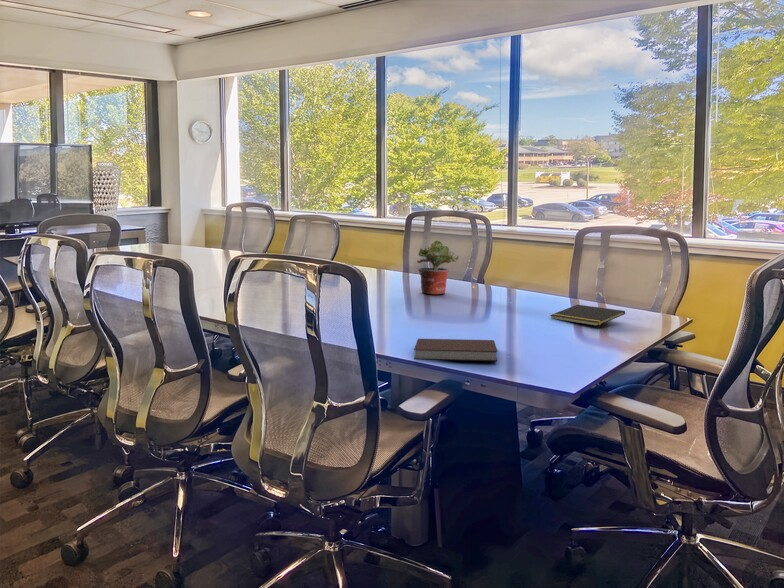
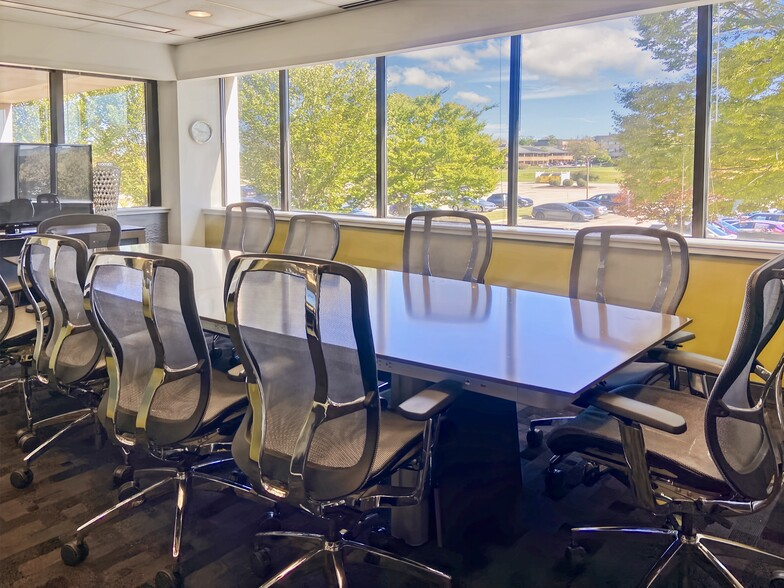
- potted plant [416,239,460,295]
- notepad [549,304,626,327]
- notebook [413,338,498,362]
